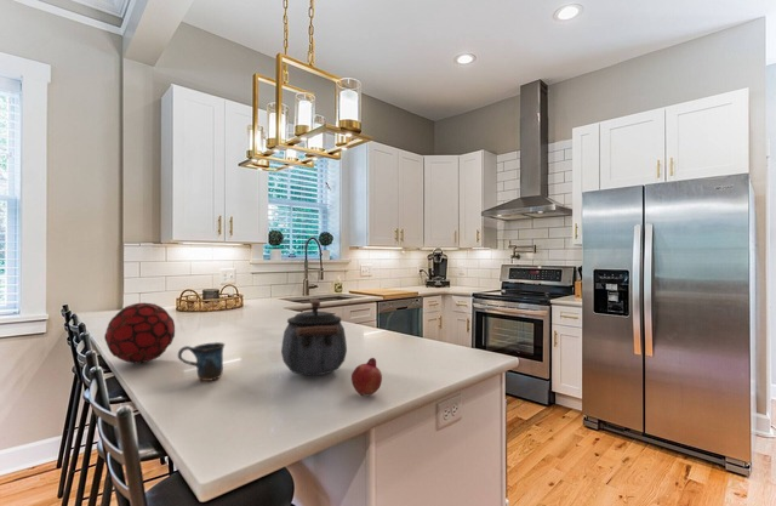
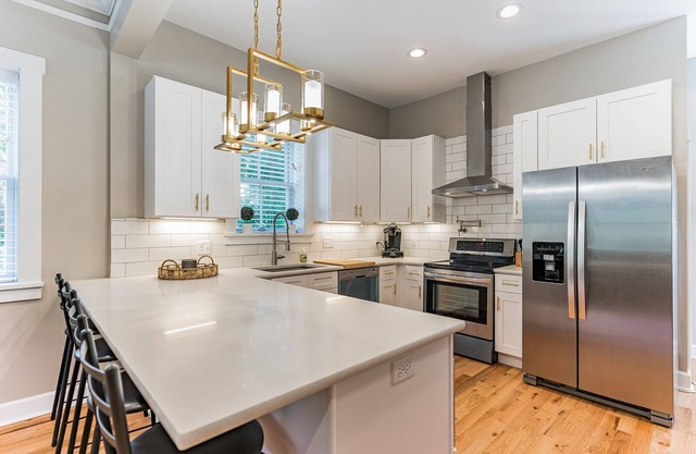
- fruit [350,357,383,397]
- decorative orb [103,302,176,364]
- kettle [280,297,348,376]
- mug [177,341,226,382]
